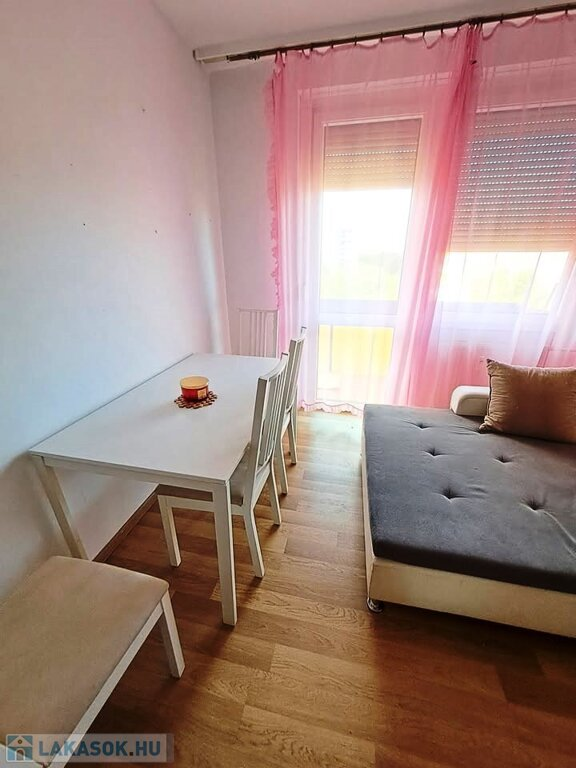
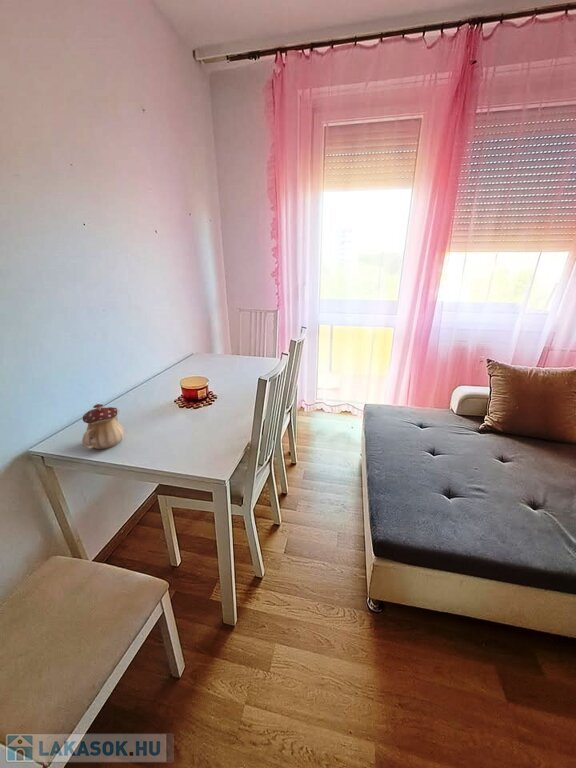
+ teapot [81,403,126,451]
